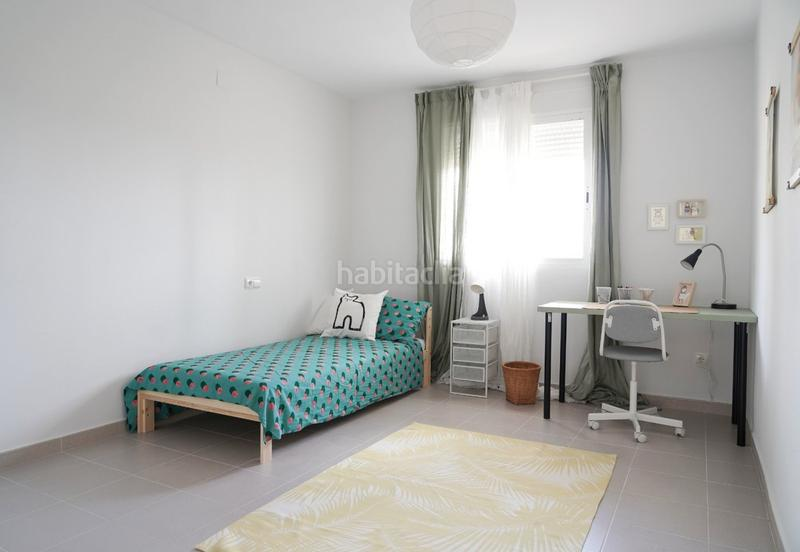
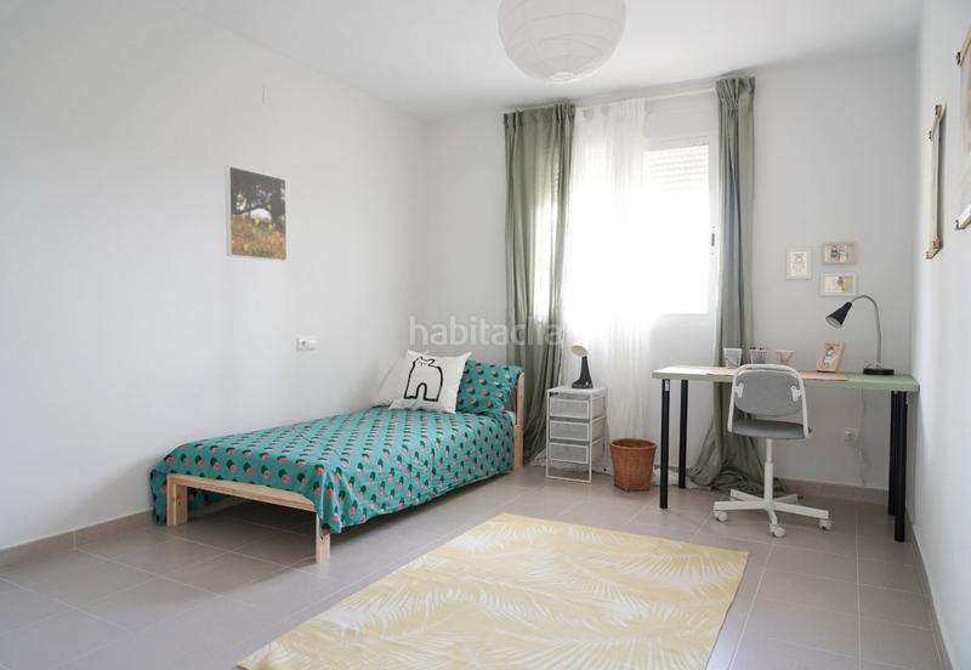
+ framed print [225,165,288,262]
